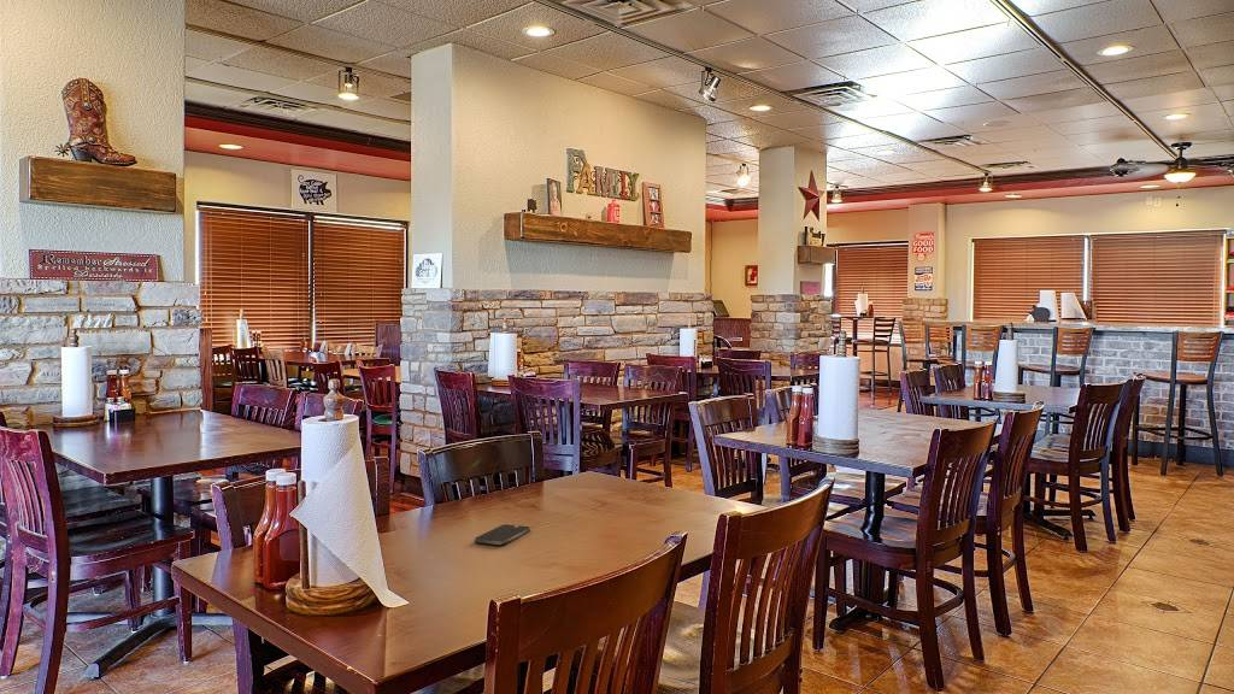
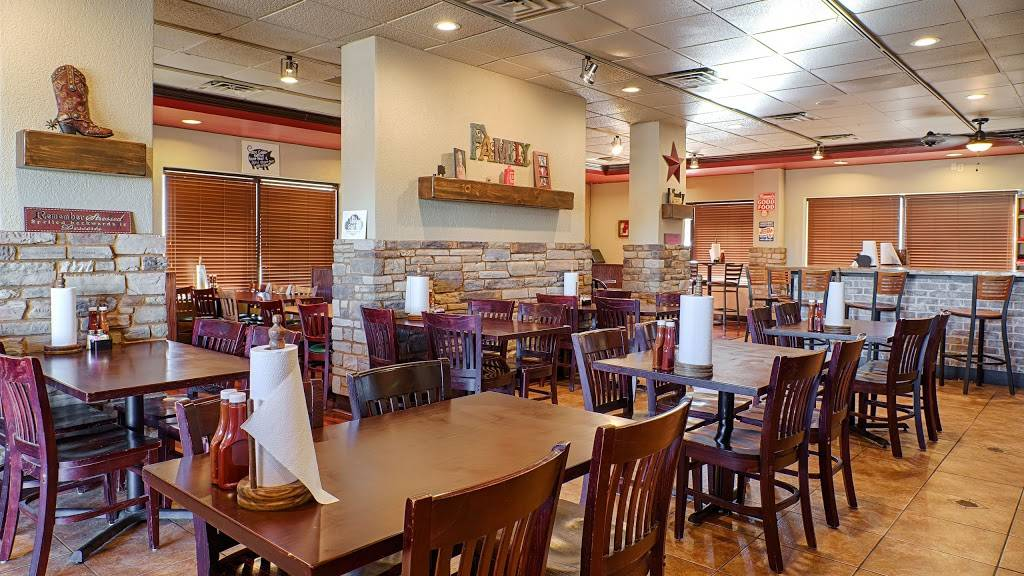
- smartphone [474,523,531,546]
